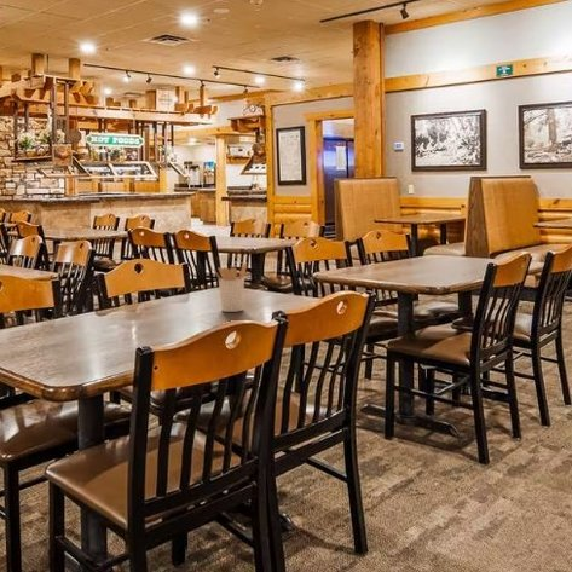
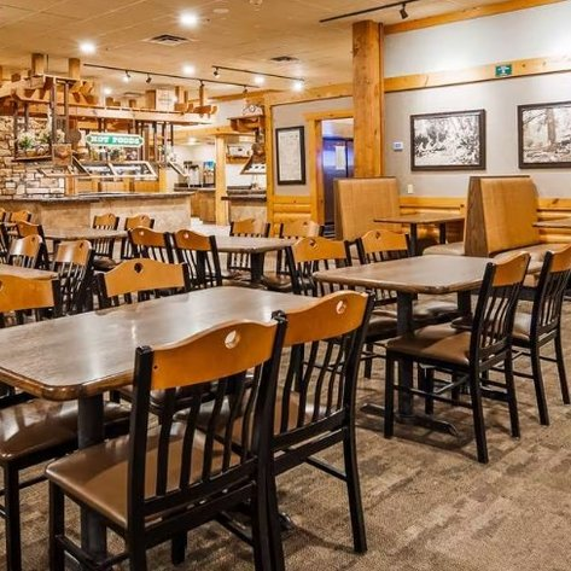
- utensil holder [212,262,248,313]
